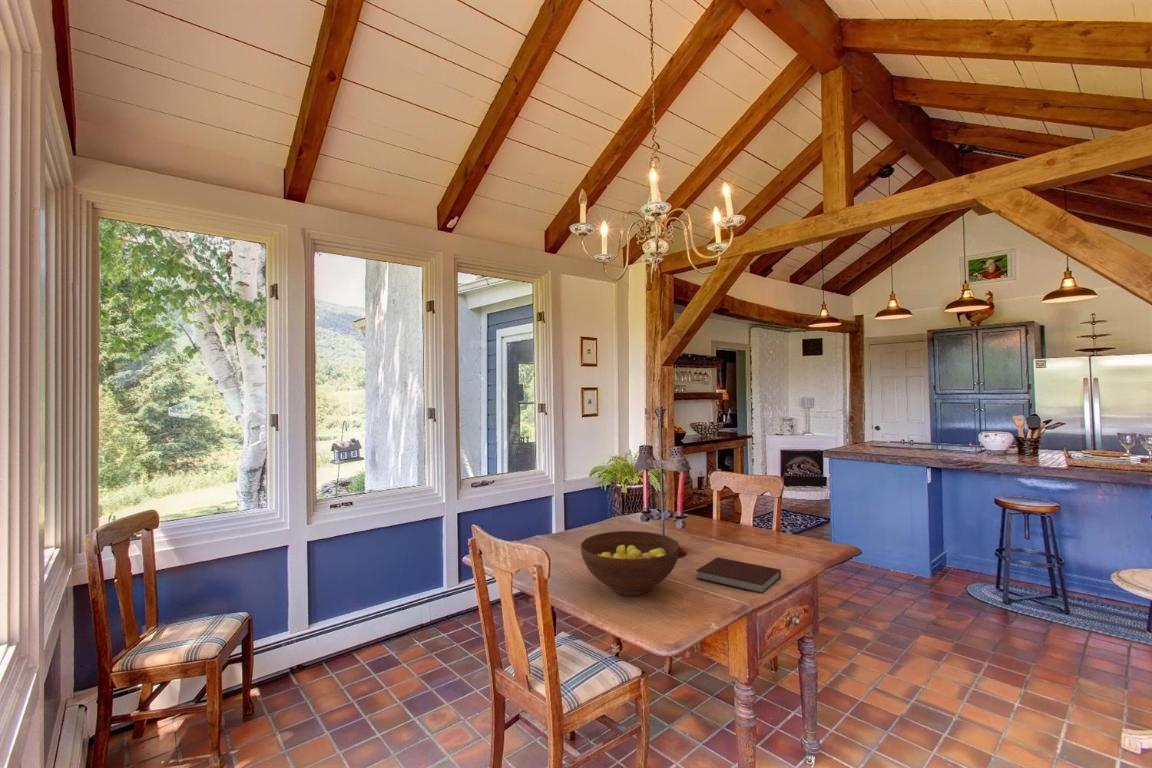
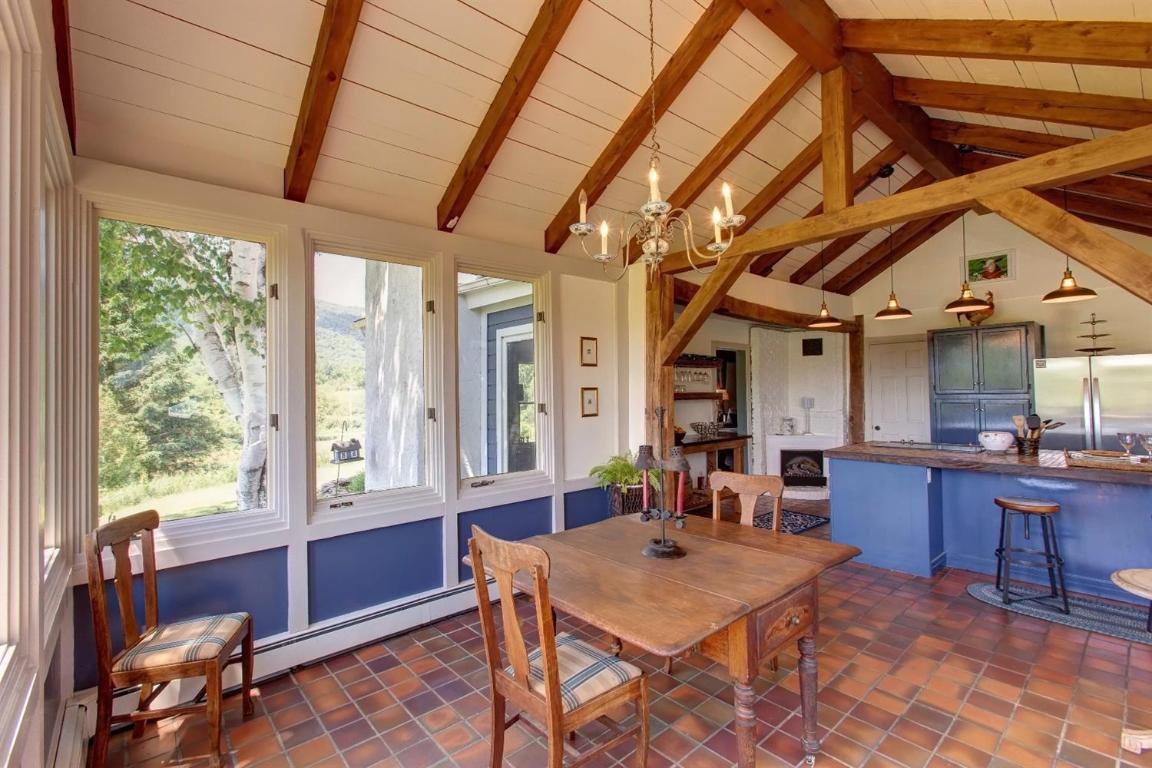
- fruit bowl [580,530,680,596]
- notebook [695,556,782,594]
